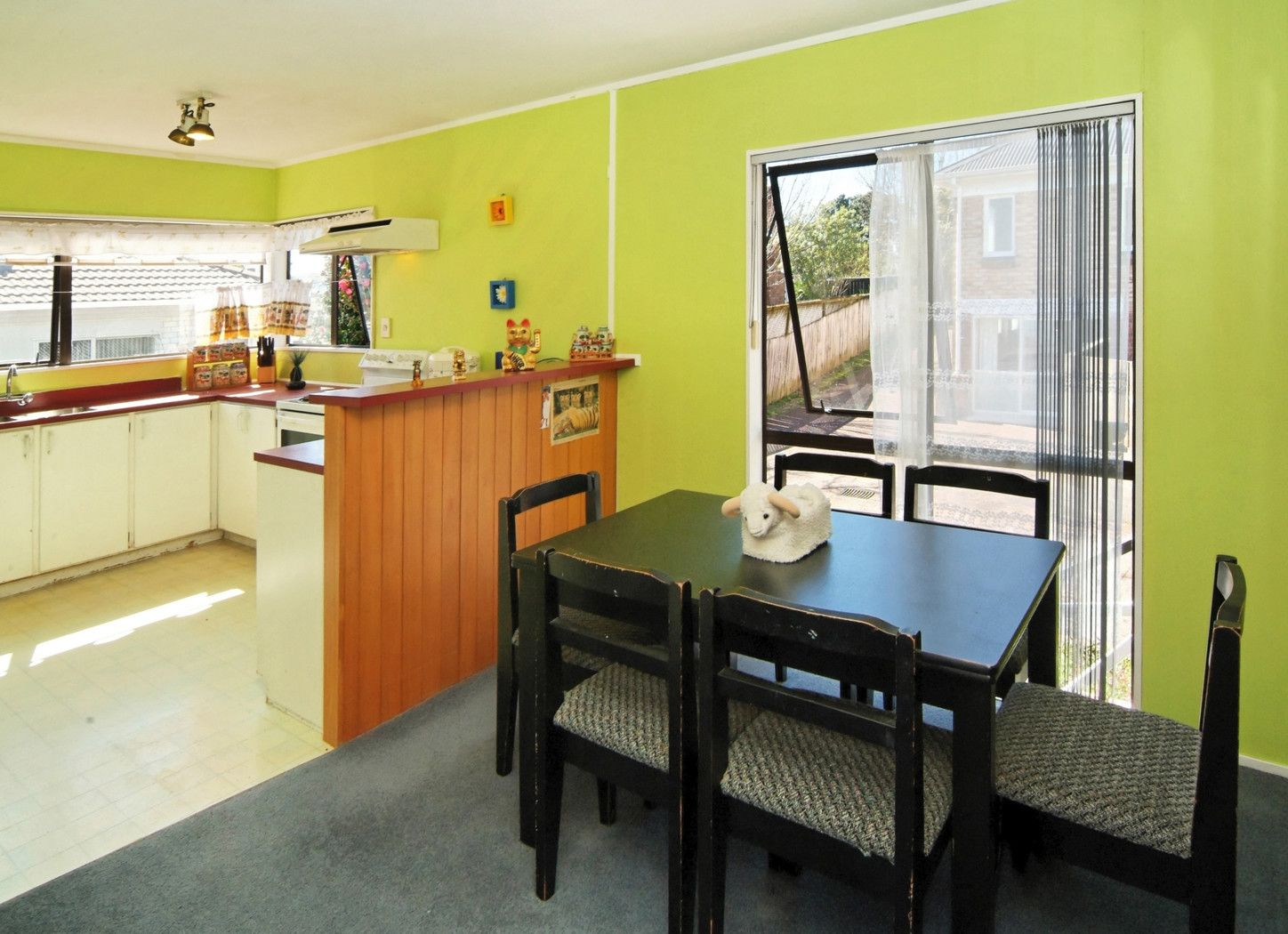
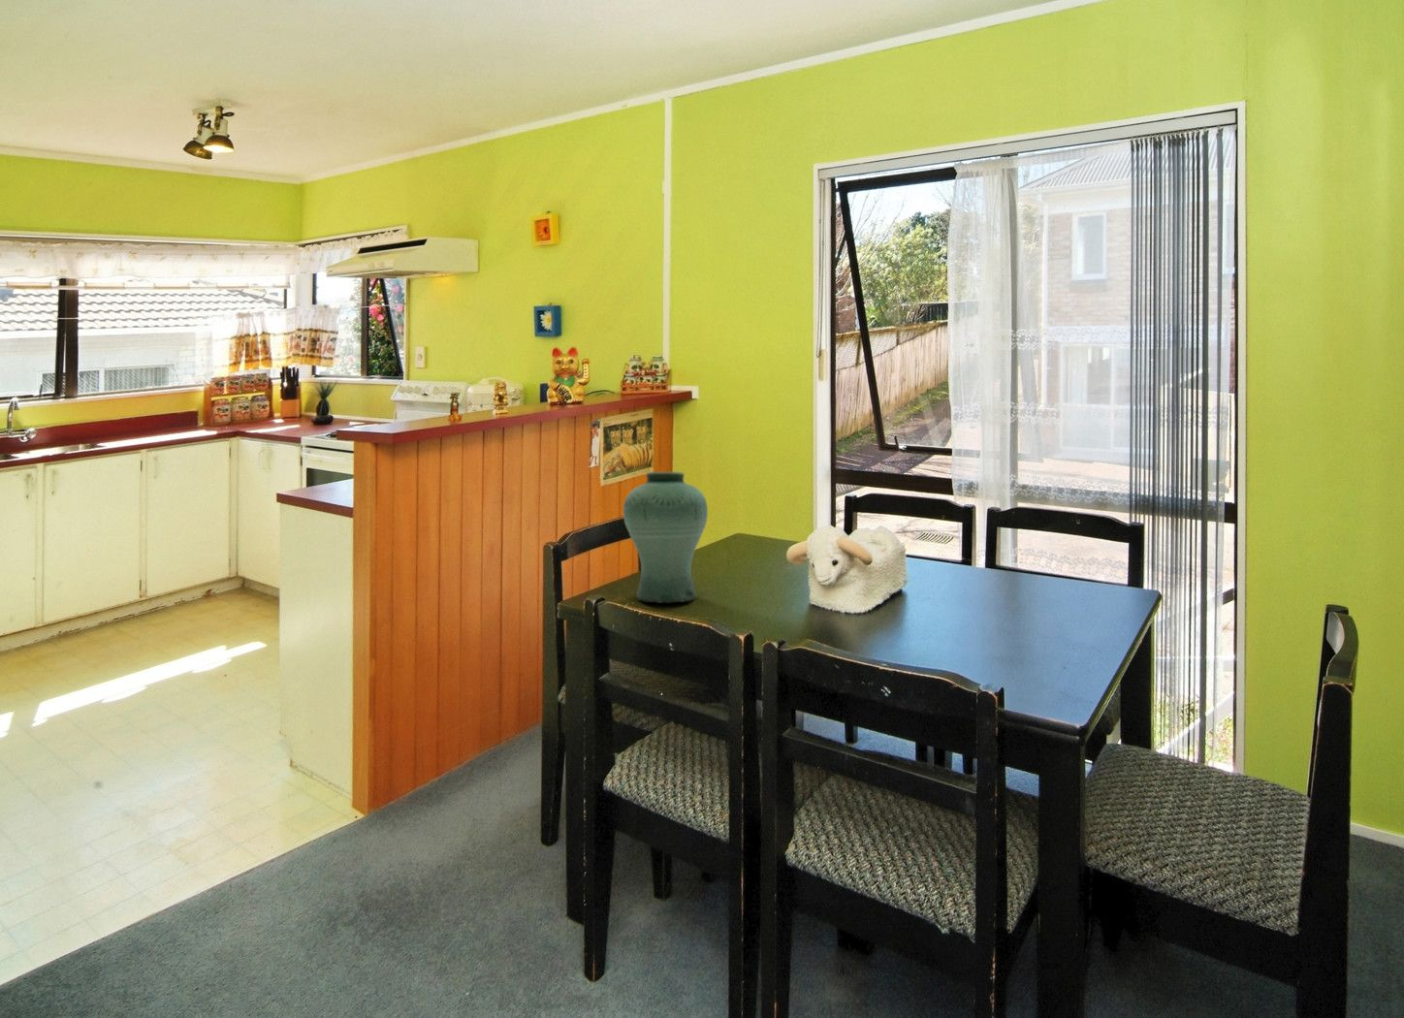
+ vase [622,471,709,604]
